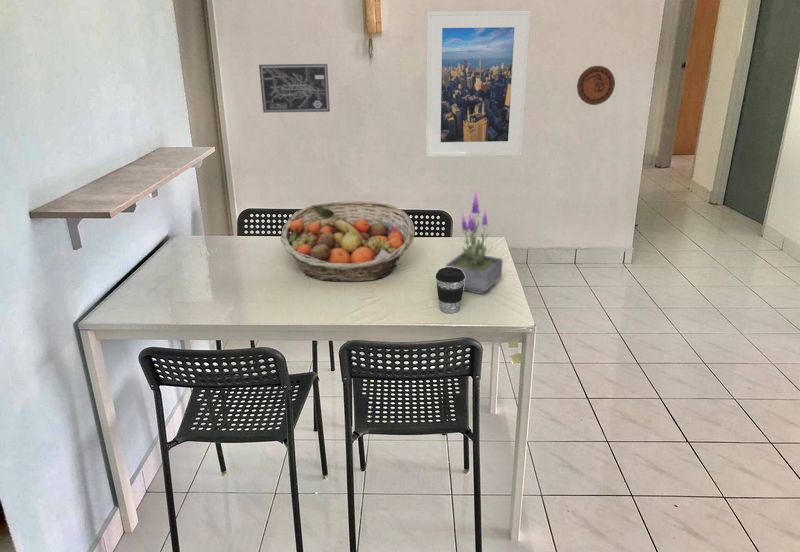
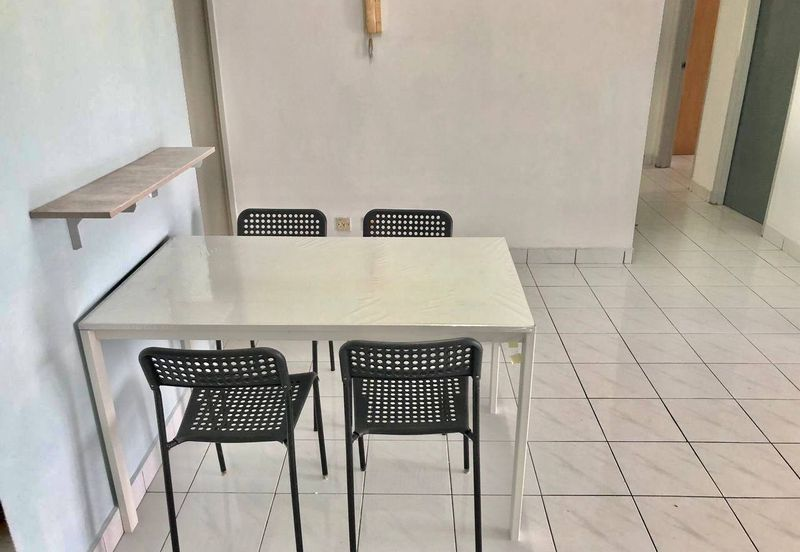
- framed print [425,9,532,158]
- decorative plate [576,65,616,106]
- potted plant [445,188,504,295]
- wall art [258,63,331,113]
- coffee cup [435,267,465,314]
- fruit basket [280,200,416,282]
